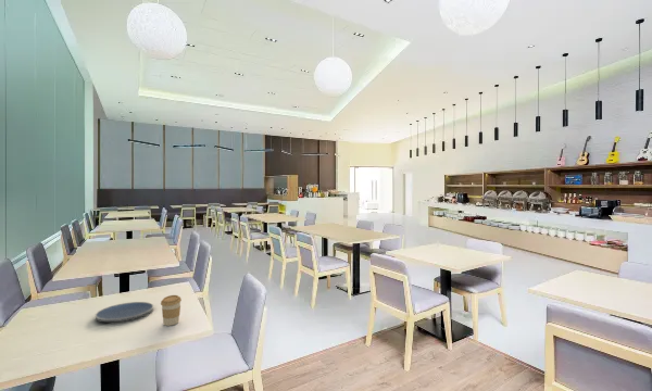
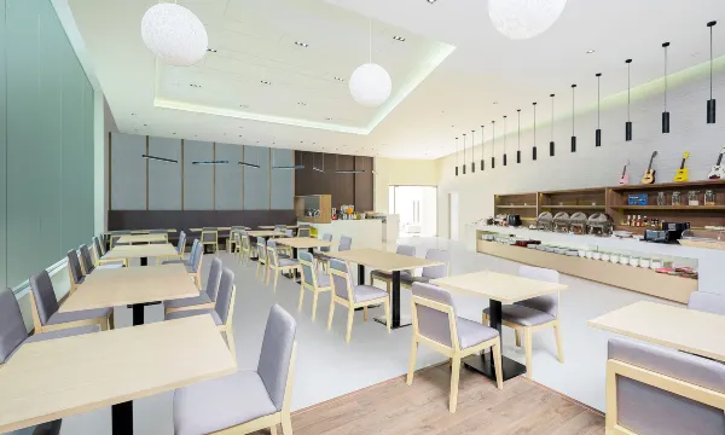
- coffee cup [160,294,183,327]
- plate [95,301,154,323]
